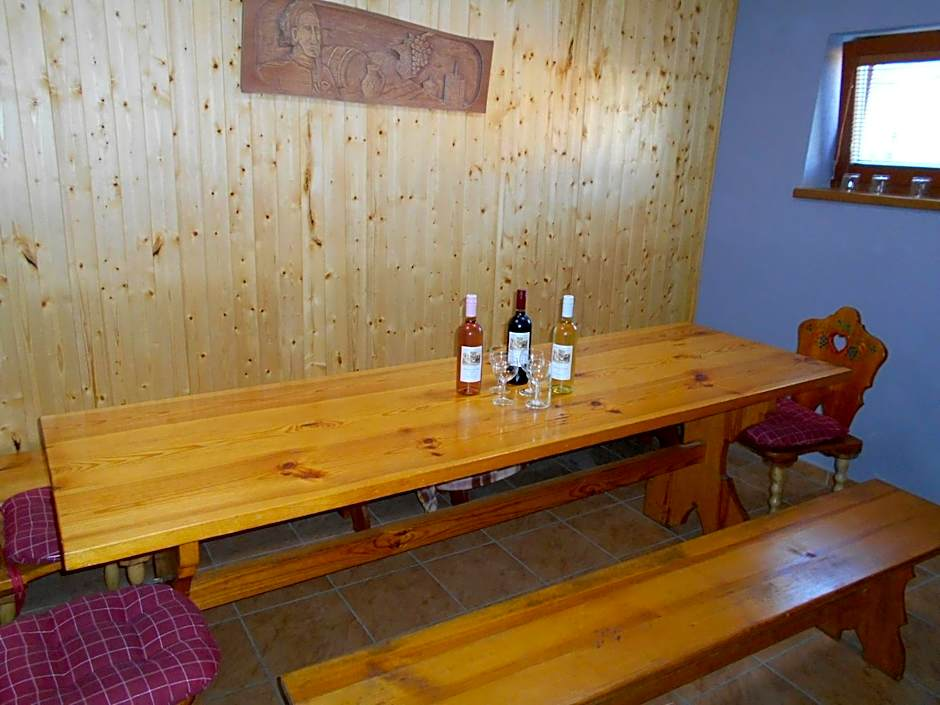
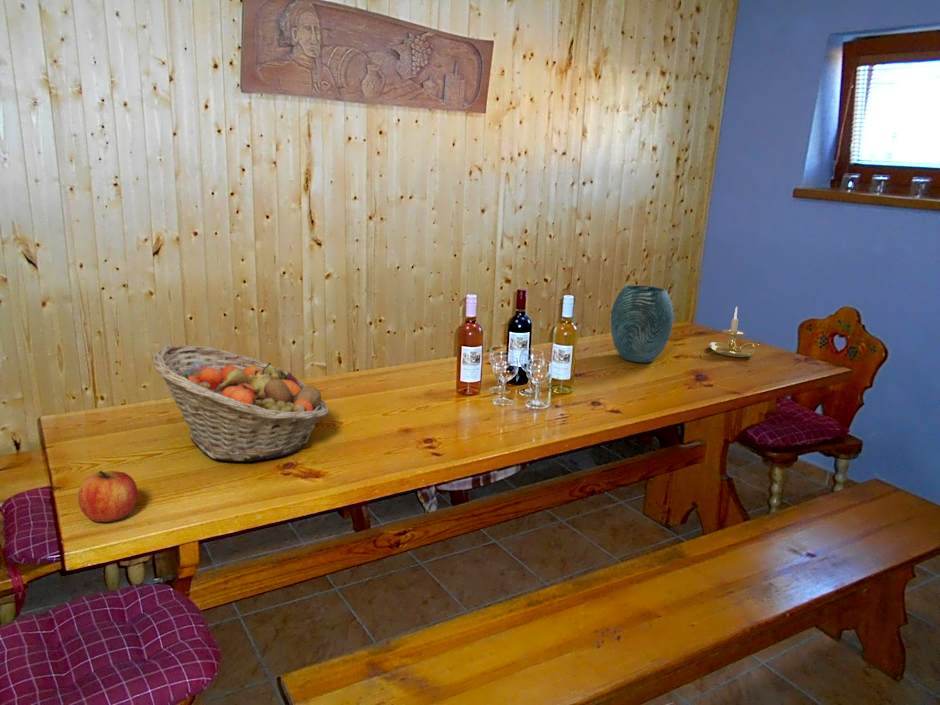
+ fruit basket [151,344,330,462]
+ apple [77,470,138,523]
+ vase [610,284,675,364]
+ candle holder [708,306,760,358]
